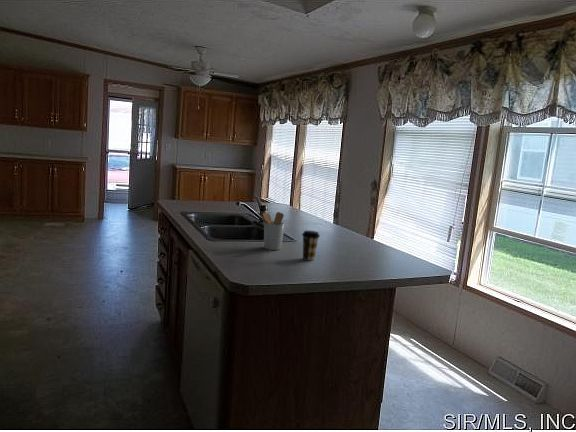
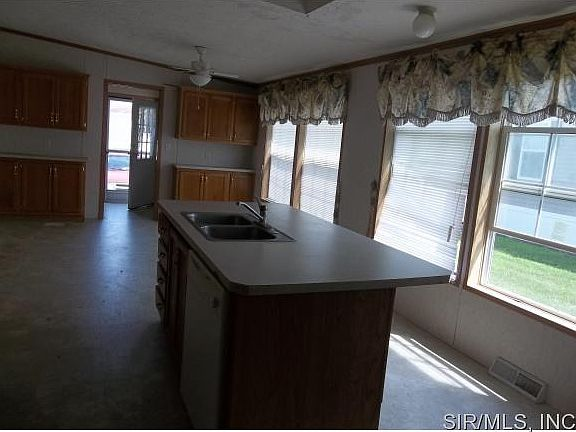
- utensil holder [256,210,286,251]
- coffee cup [301,230,321,261]
